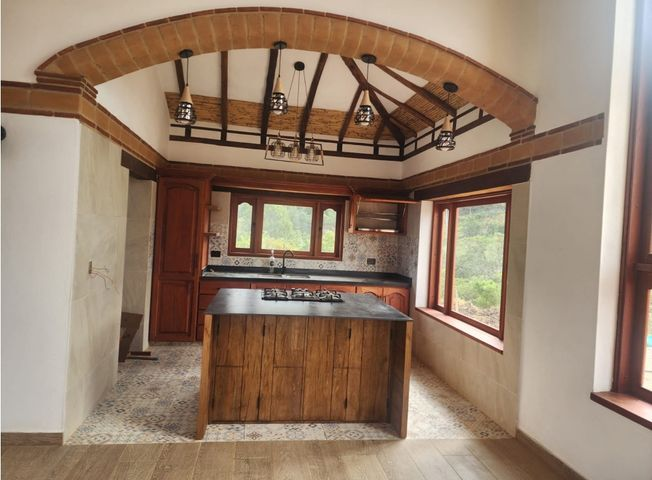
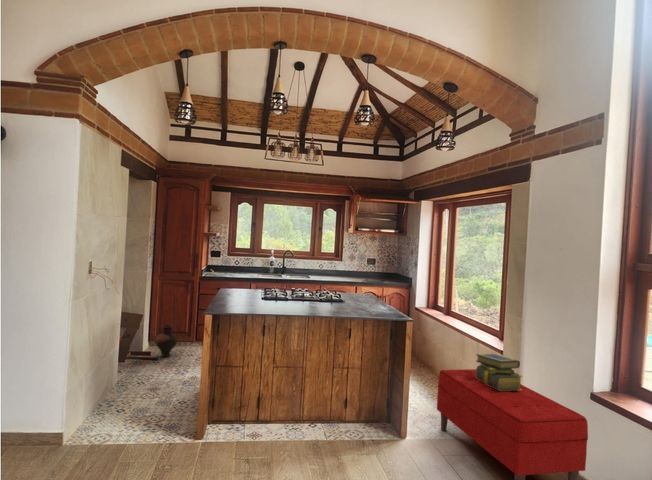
+ vase [154,324,178,358]
+ bench [436,368,589,480]
+ stack of books [475,353,524,391]
